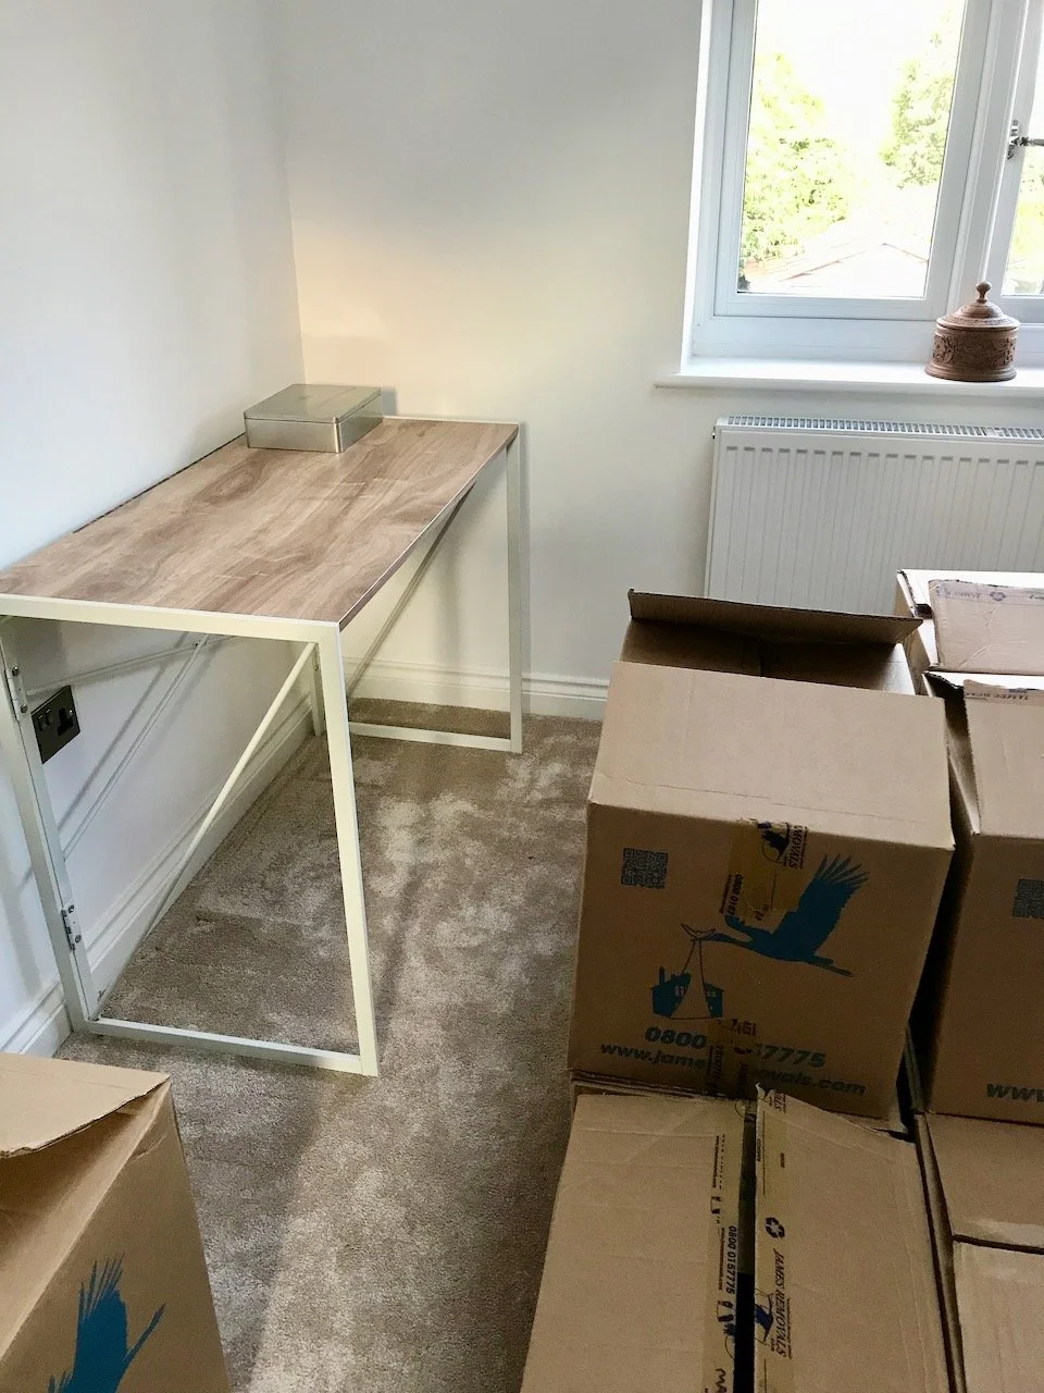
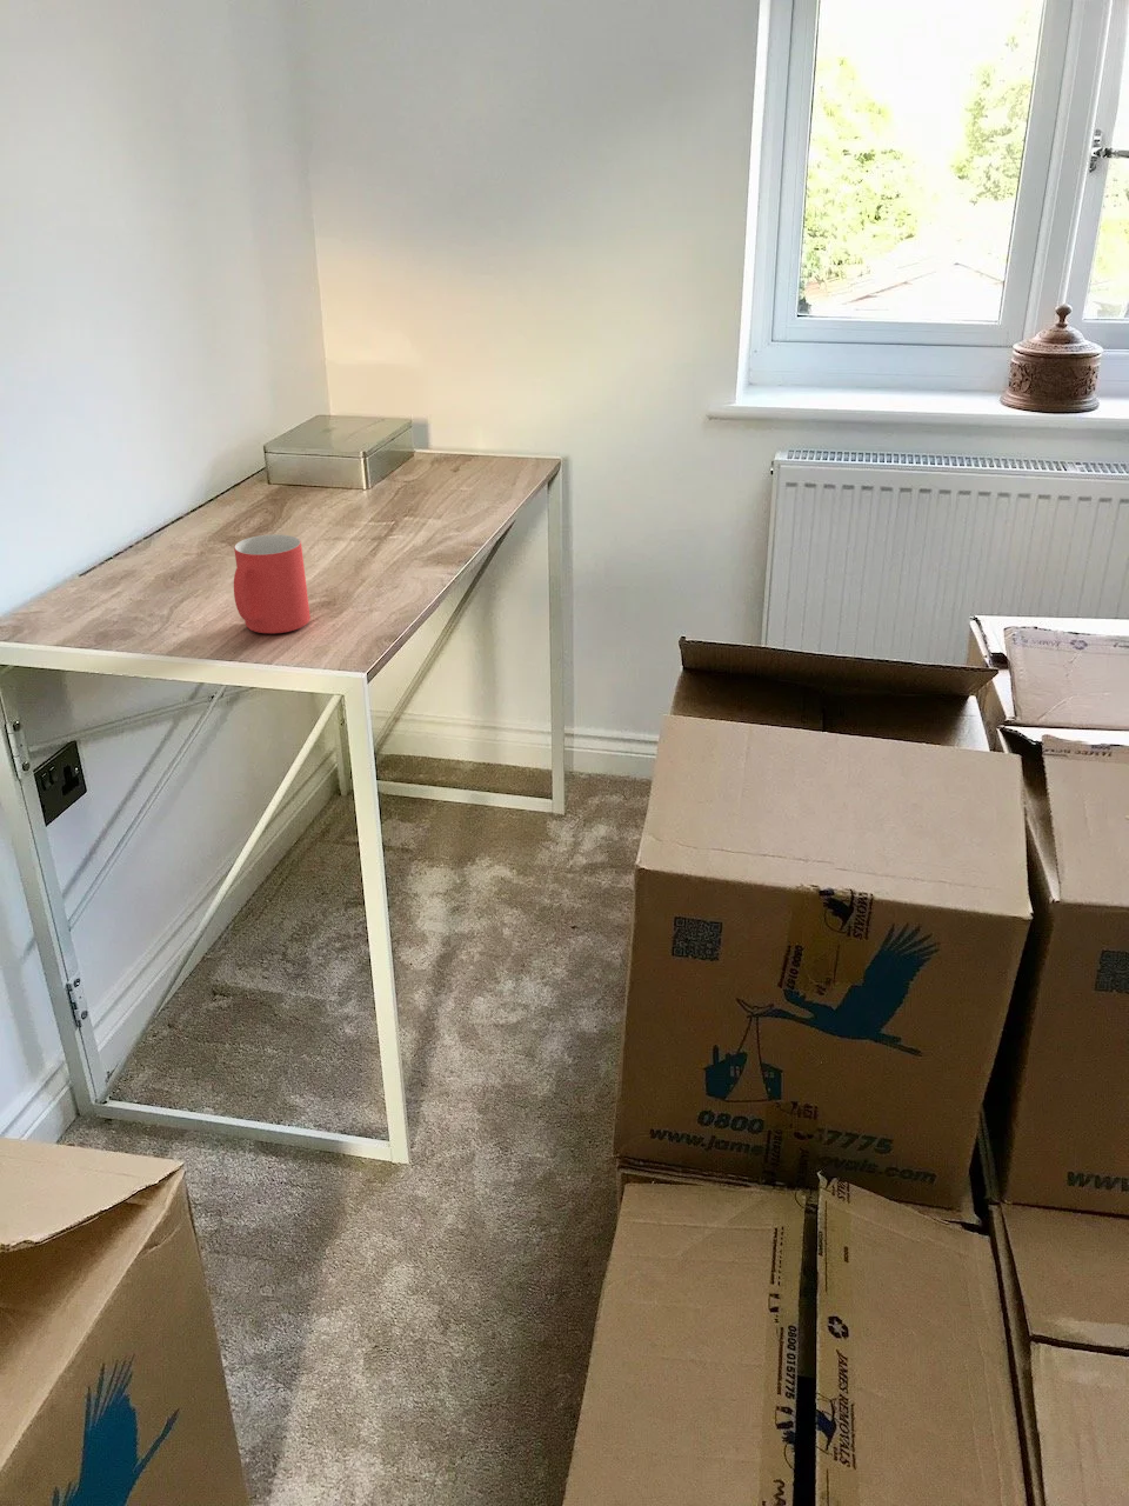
+ mug [232,532,312,634]
